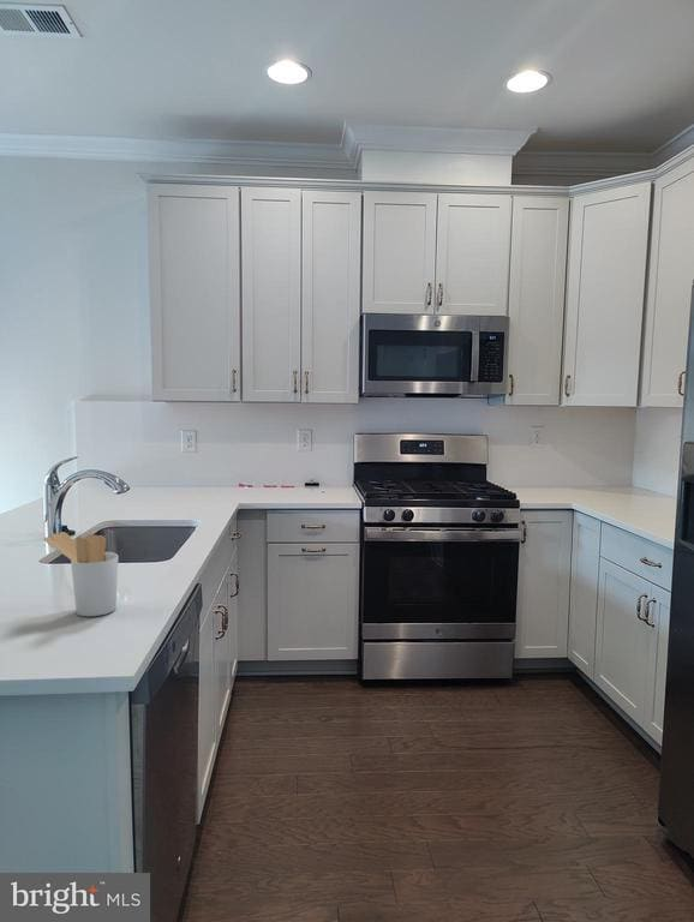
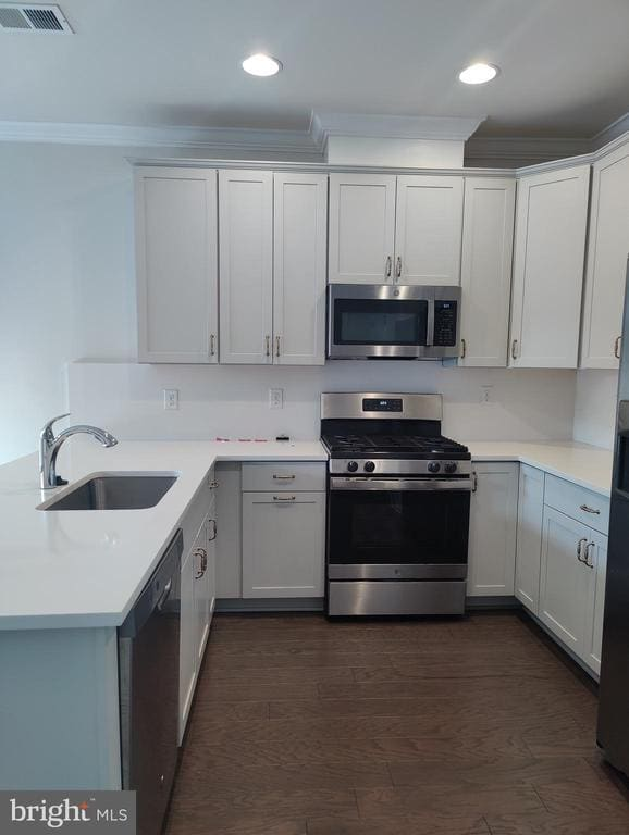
- utensil holder [43,531,119,617]
